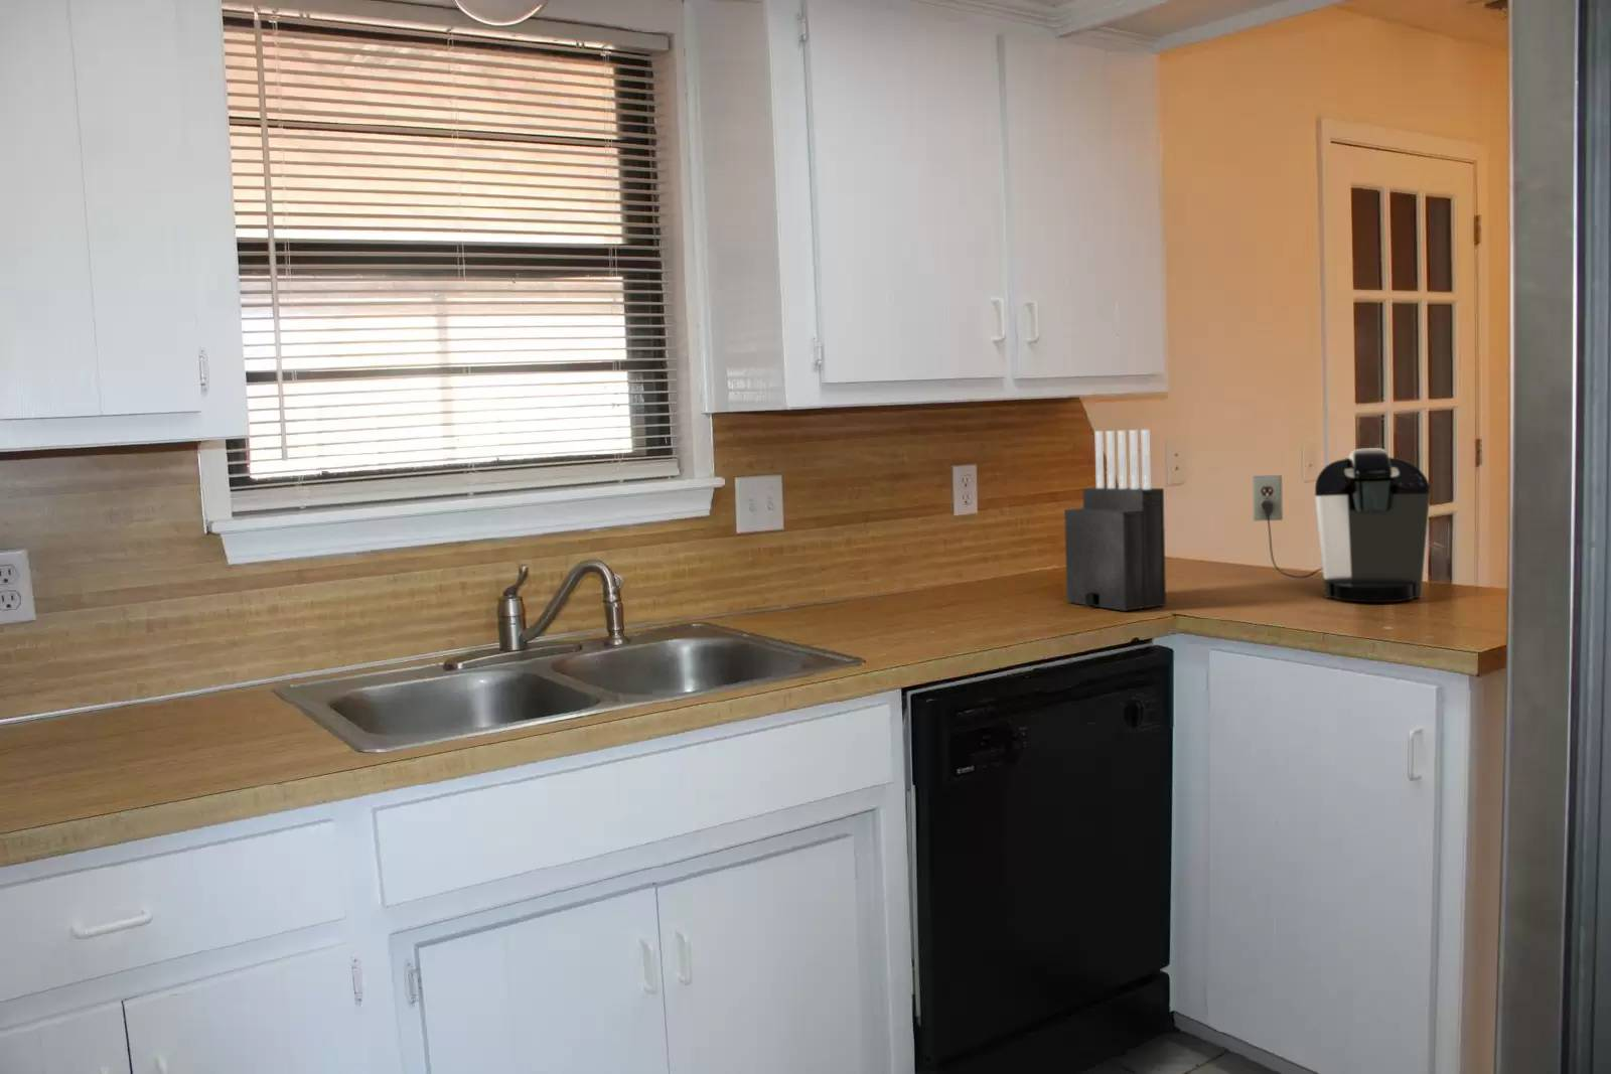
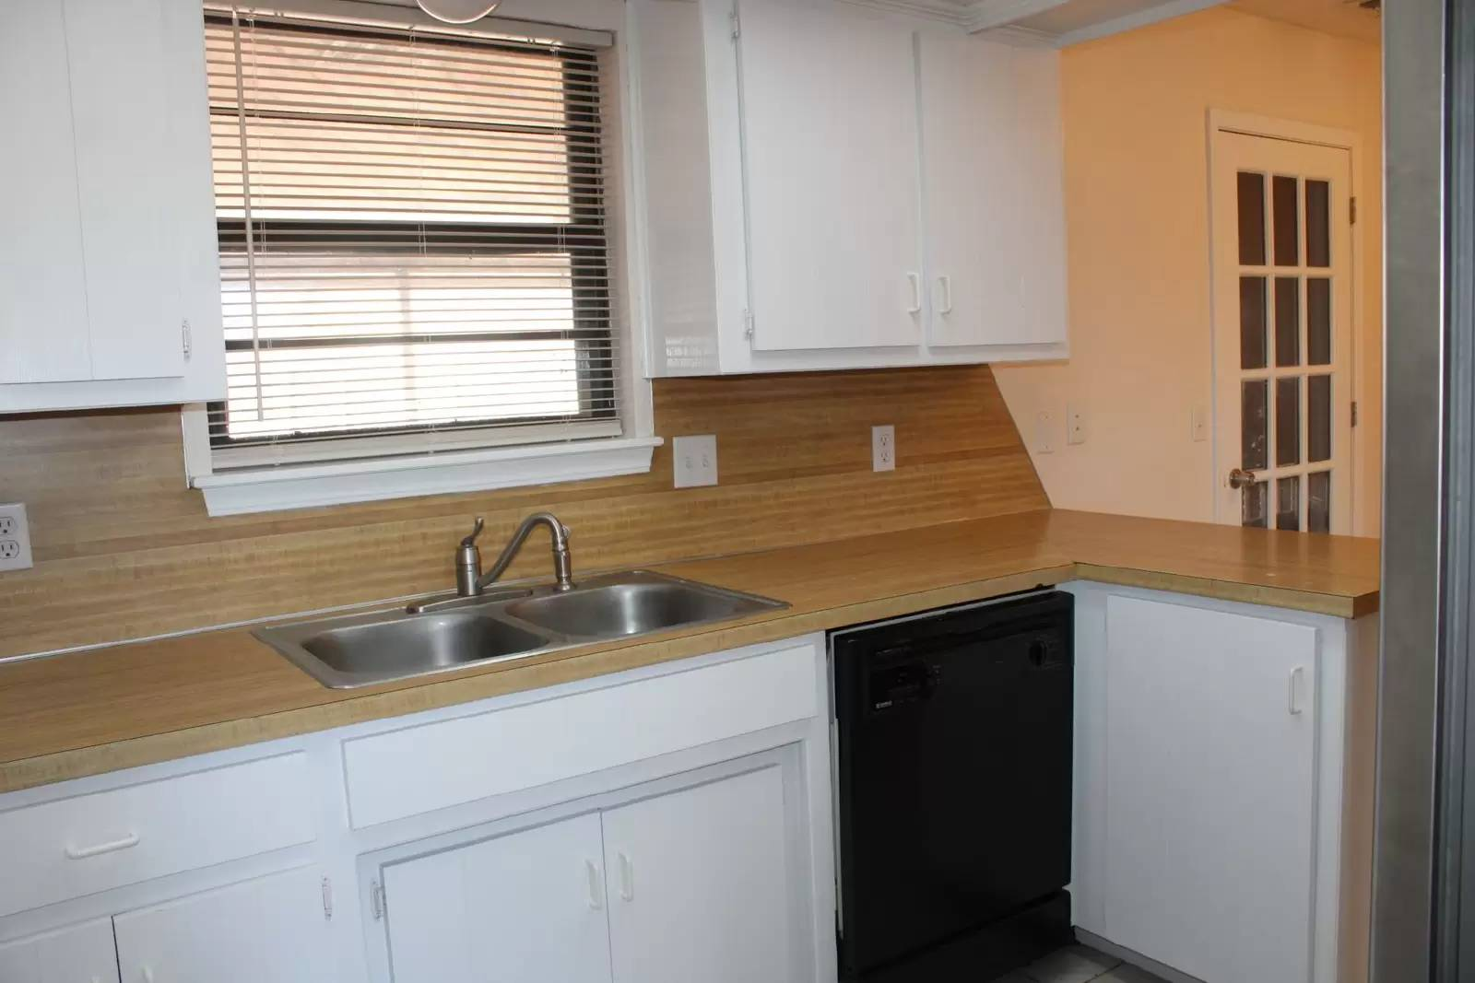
- coffee maker [1251,447,1431,603]
- knife block [1063,429,1167,613]
